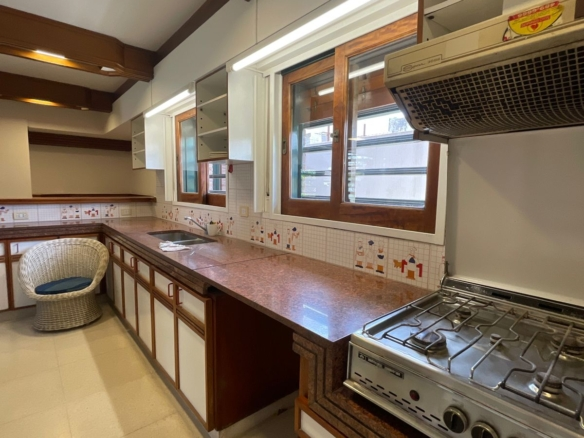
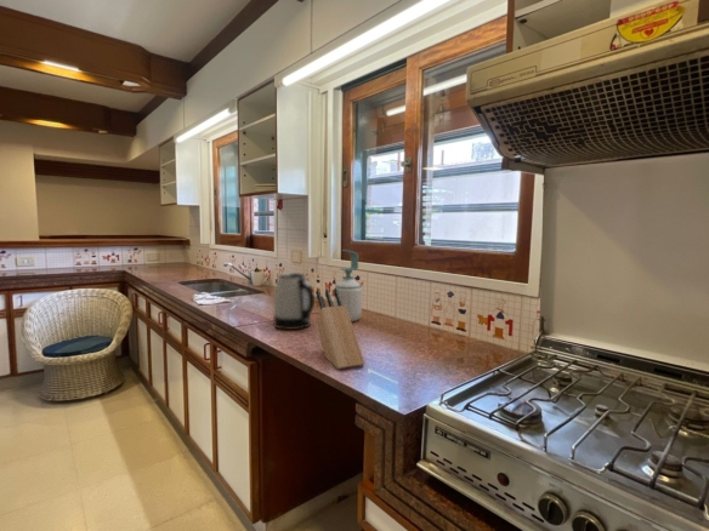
+ knife block [316,286,365,370]
+ kettle [272,272,316,331]
+ soap bottle [333,249,363,322]
